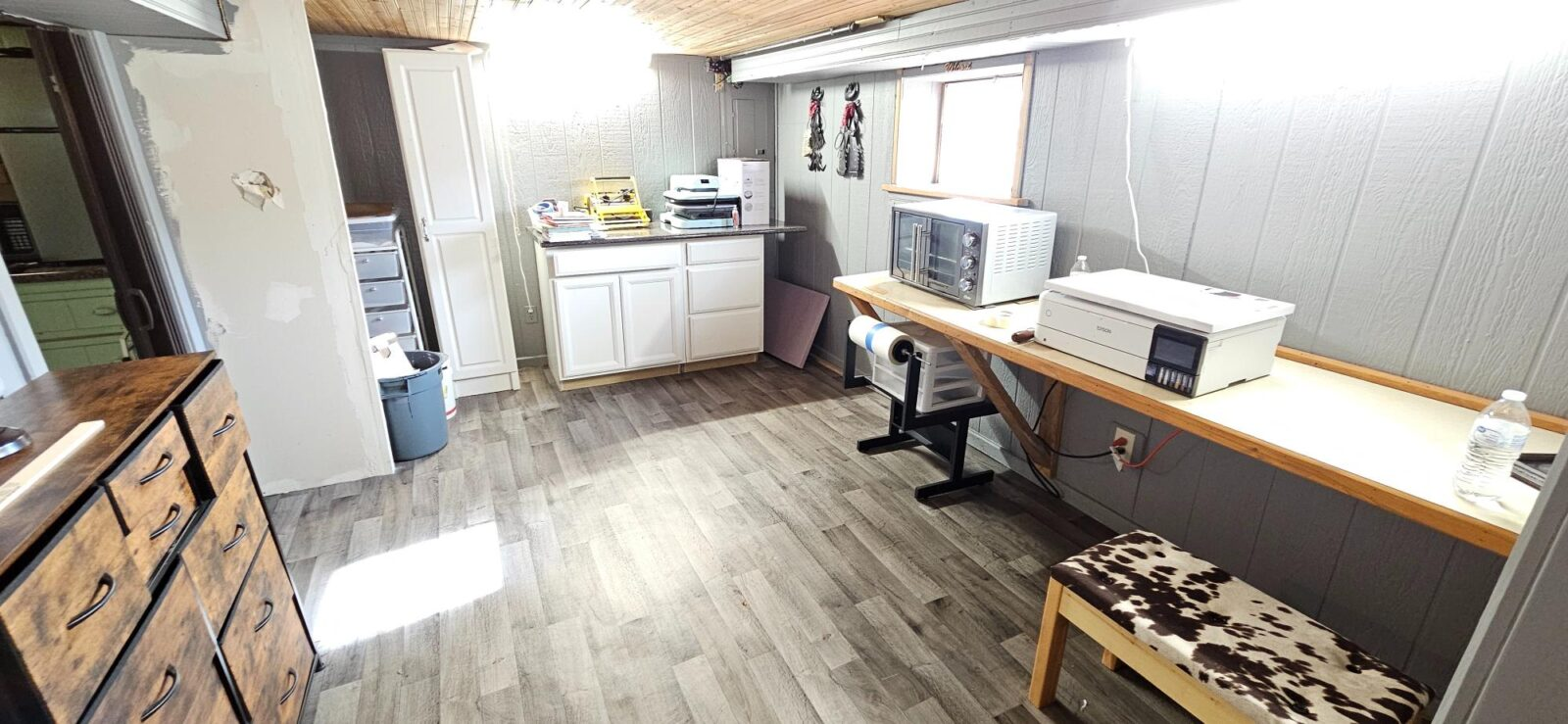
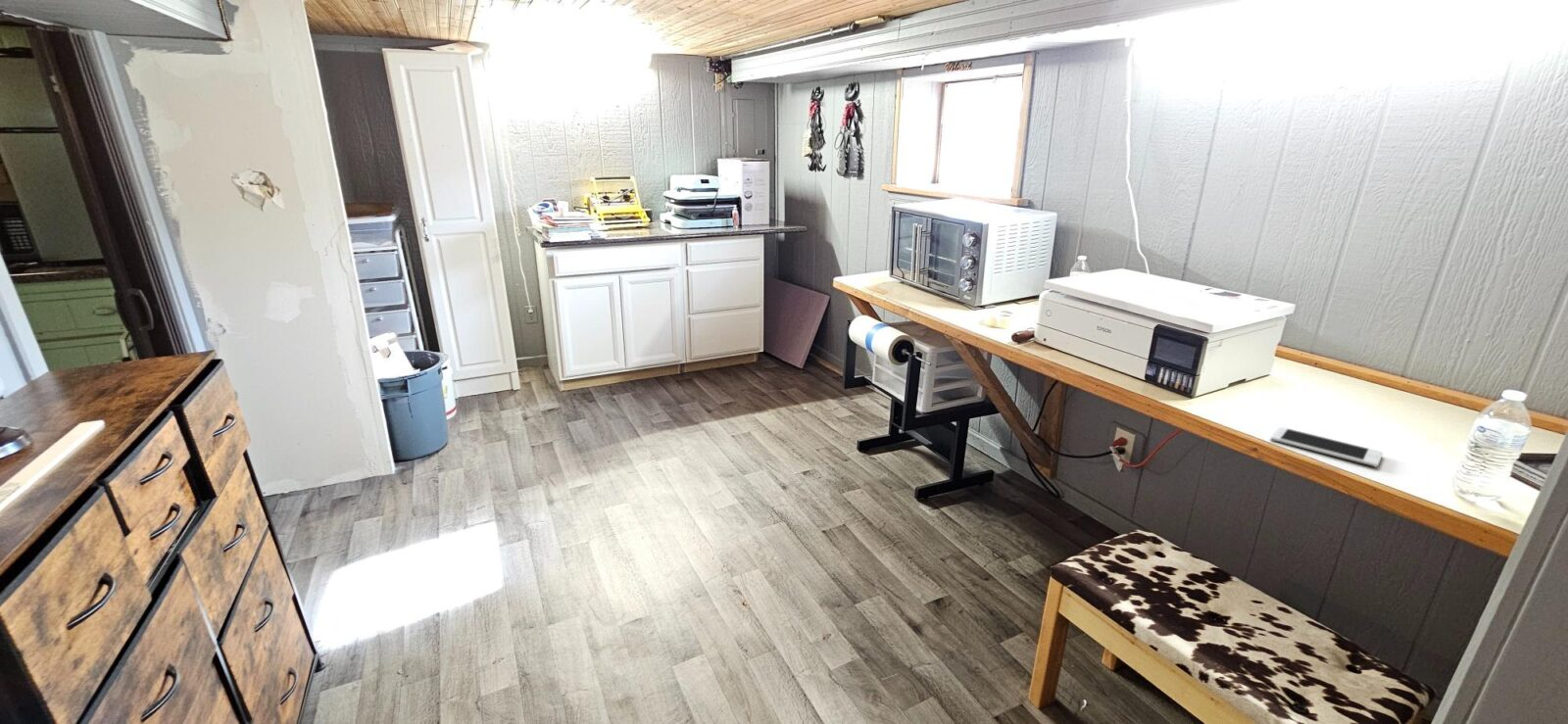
+ cell phone [1270,426,1384,468]
